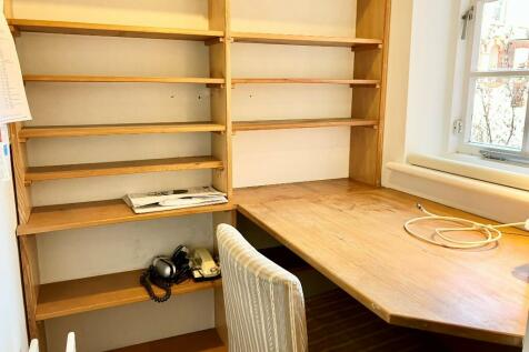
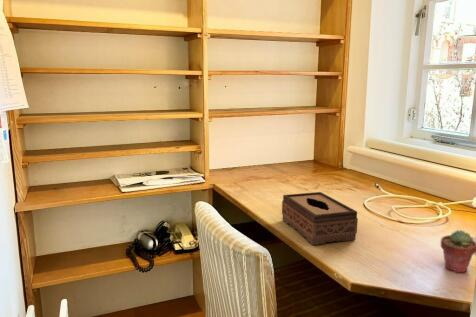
+ tissue box [281,191,359,246]
+ potted succulent [440,229,476,275]
